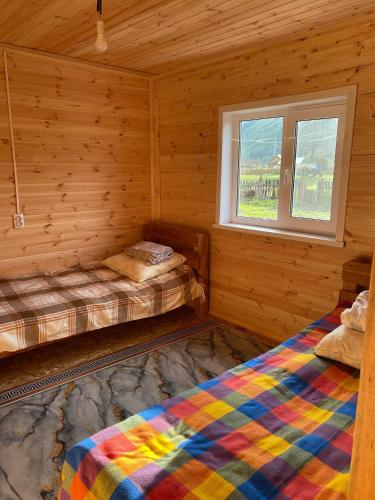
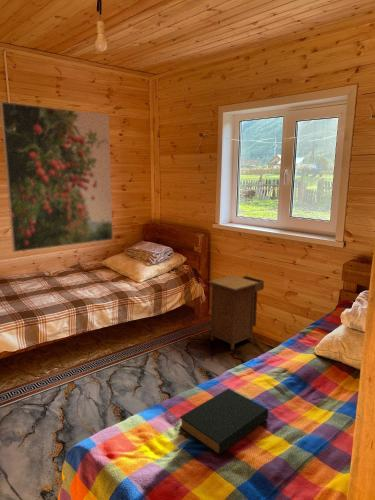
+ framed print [0,101,114,253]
+ nightstand [207,274,265,351]
+ hardback book [178,387,269,456]
